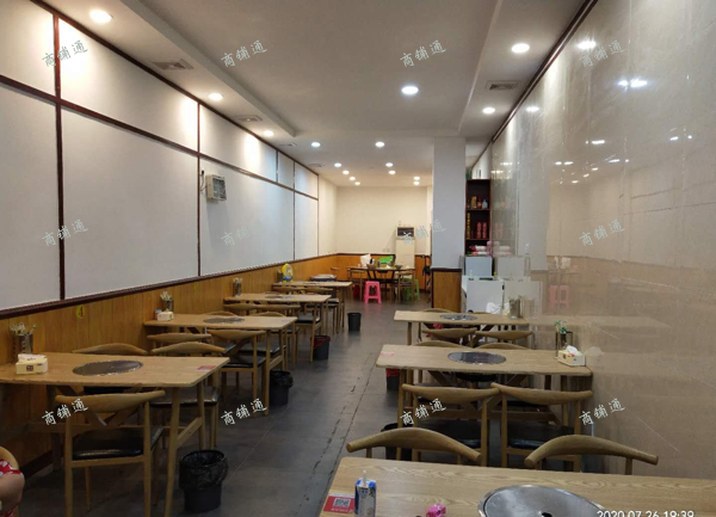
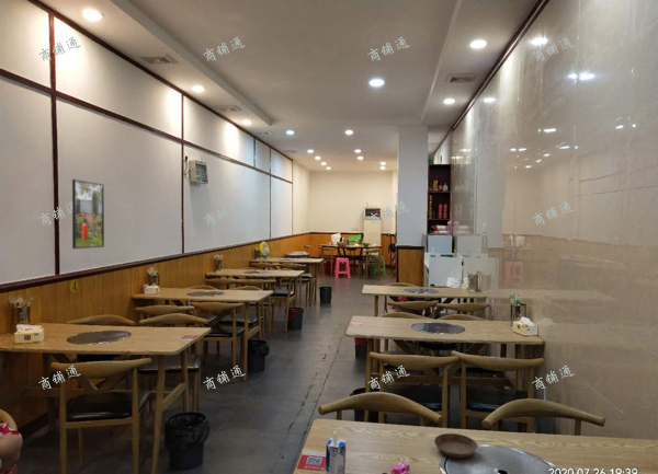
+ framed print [71,178,105,250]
+ saucer [433,432,479,459]
